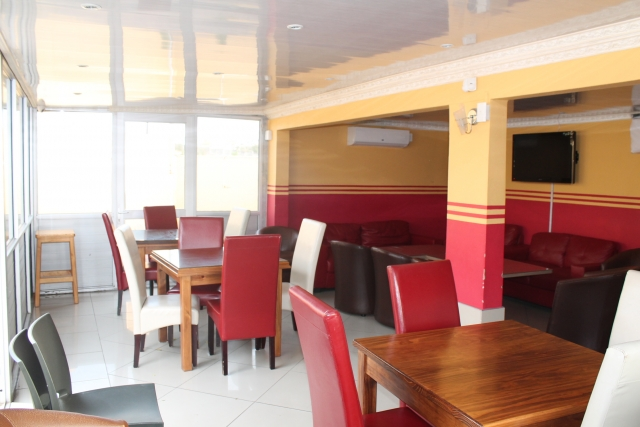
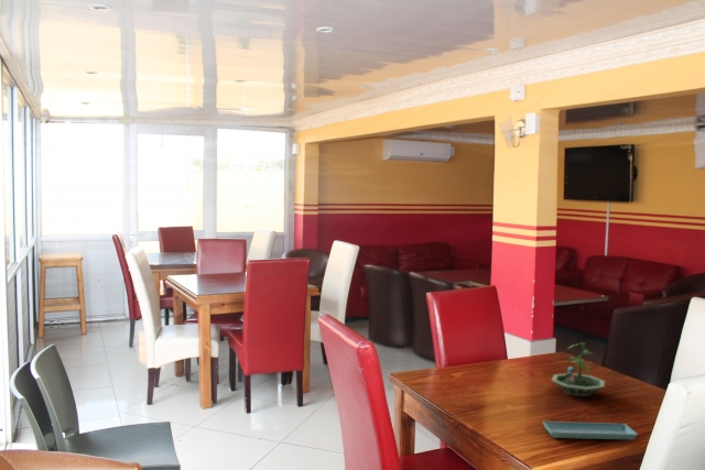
+ terrarium [551,342,606,397]
+ saucer [542,420,639,440]
